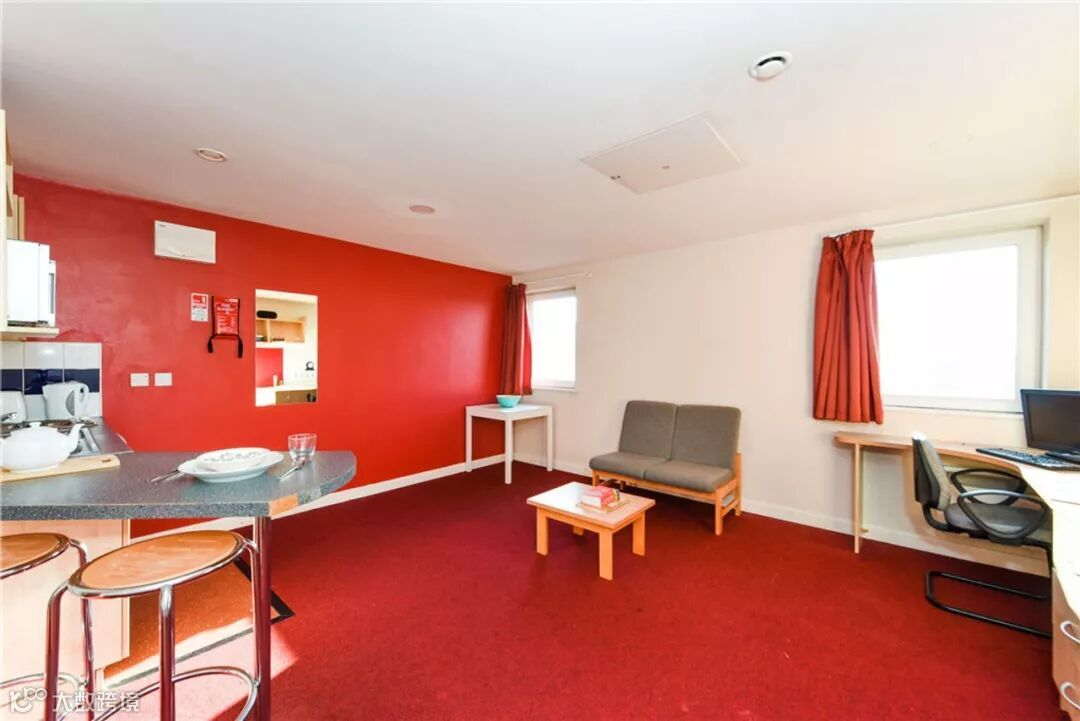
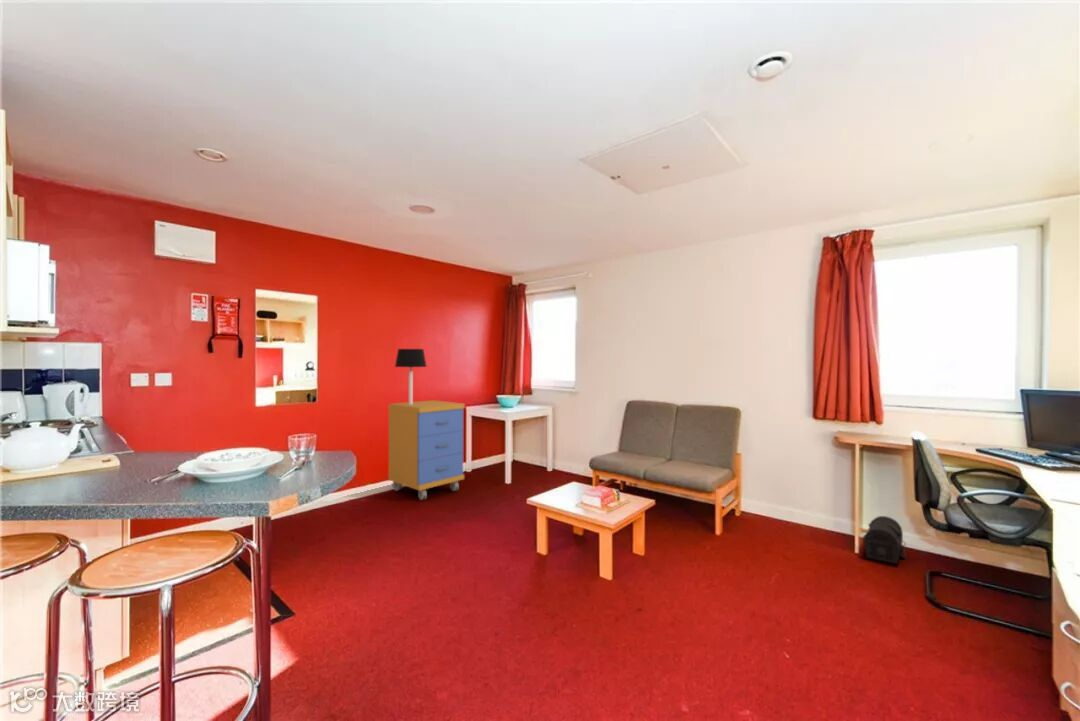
+ table lamp [394,348,428,405]
+ treasure chest [861,515,907,565]
+ storage cabinet [388,399,466,501]
